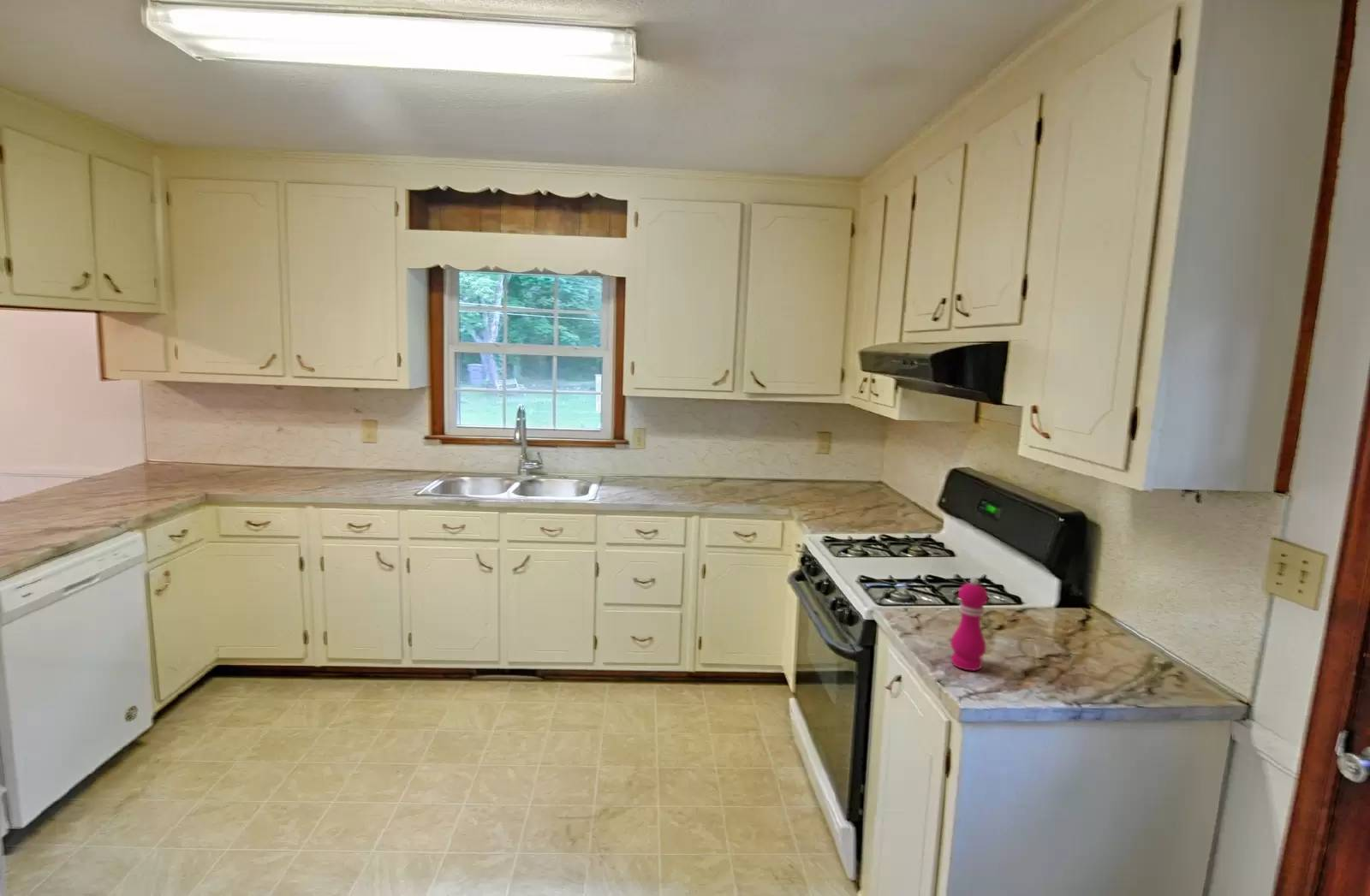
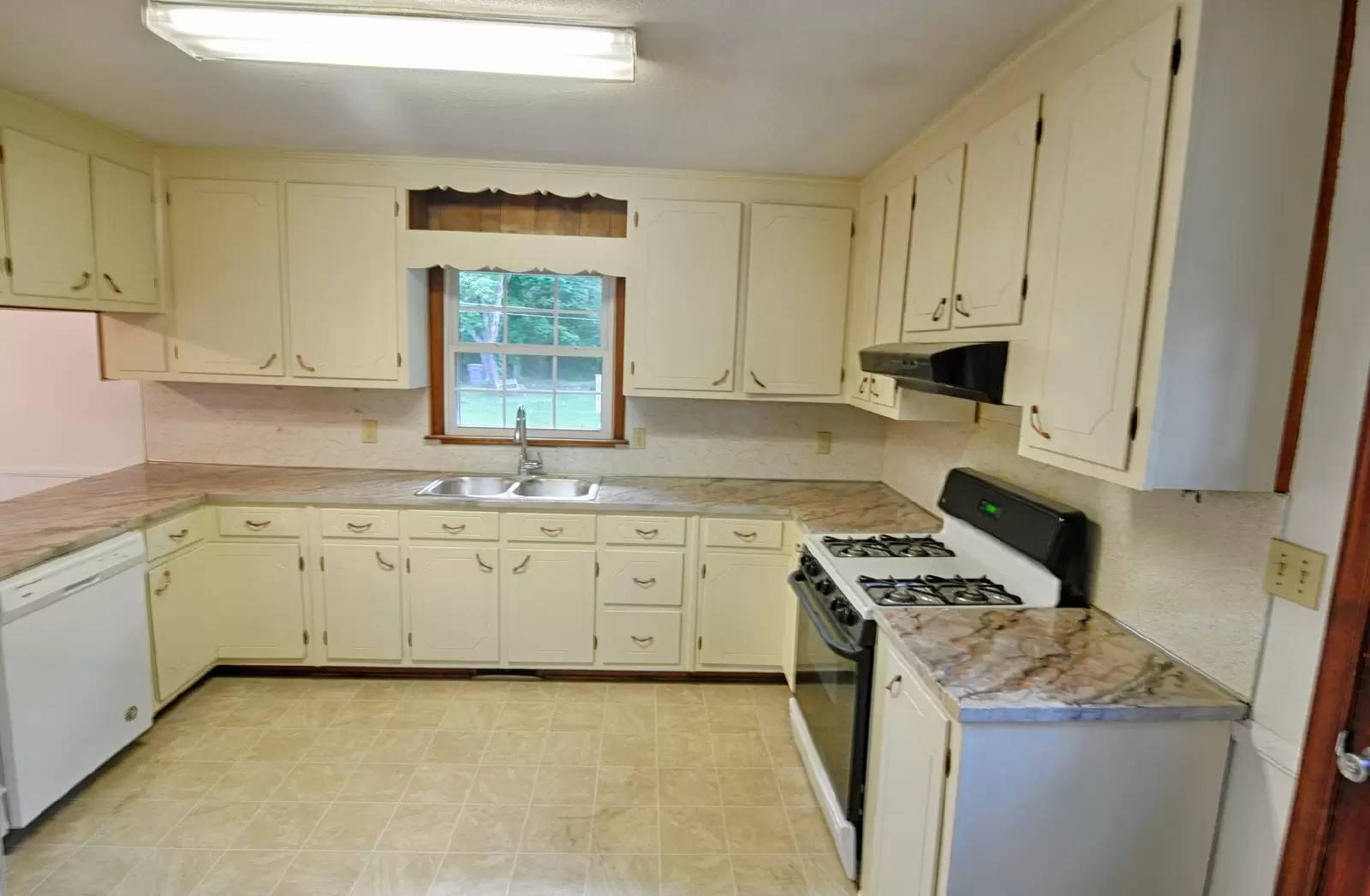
- pepper mill [950,576,989,672]
